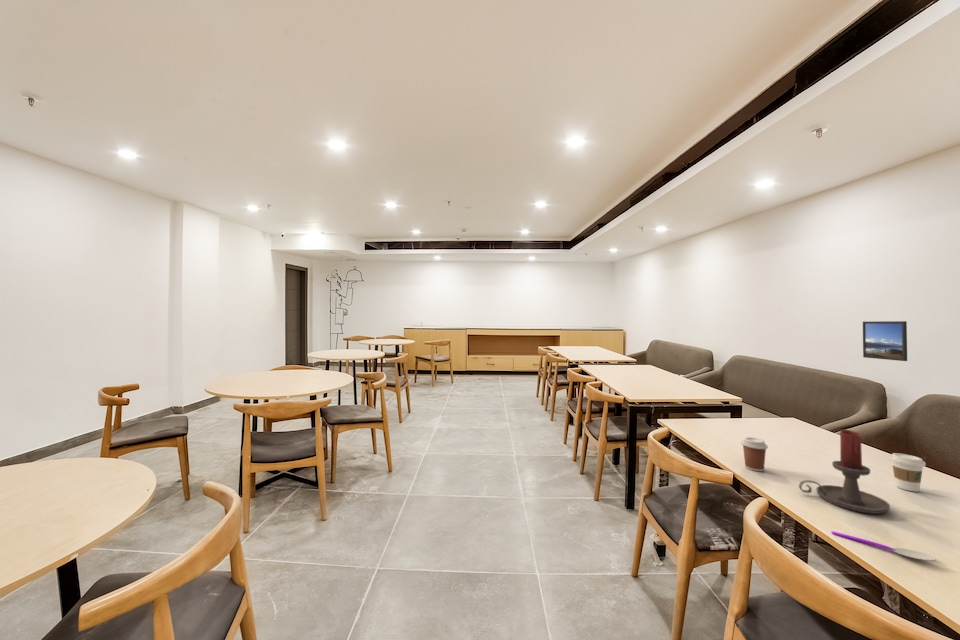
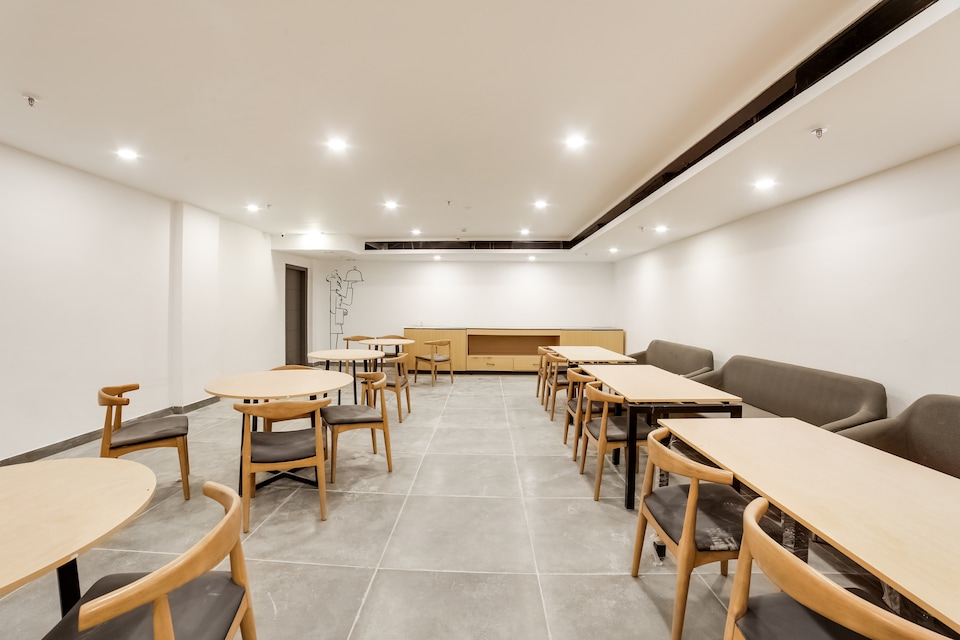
- coffee cup [740,436,769,472]
- coffee cup [888,452,927,493]
- spoon [831,530,937,562]
- candle holder [798,428,891,515]
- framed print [862,320,908,362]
